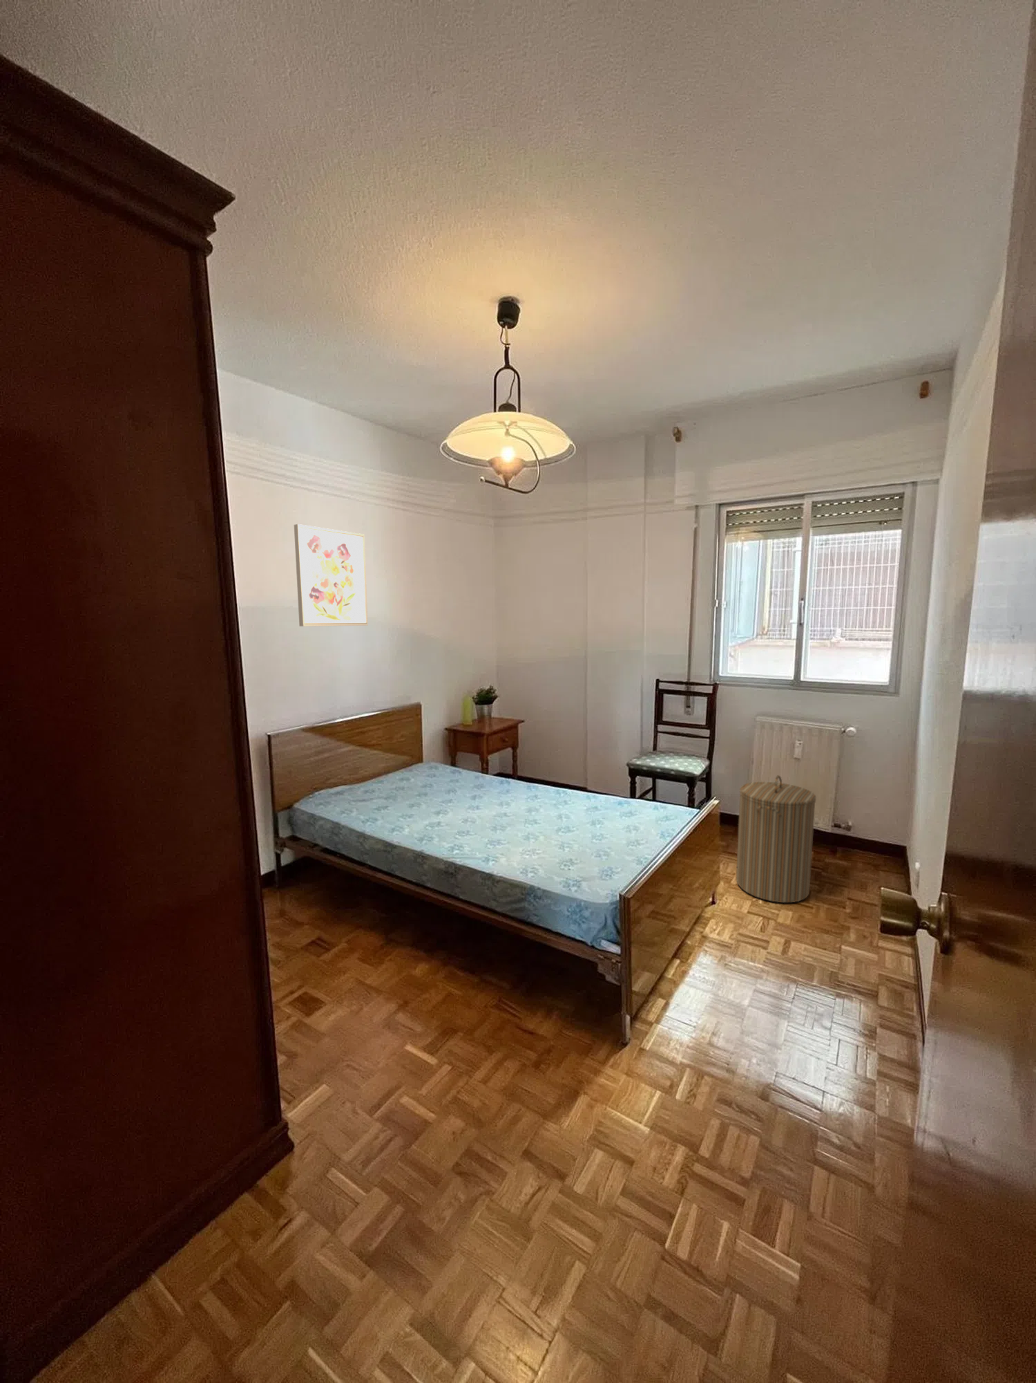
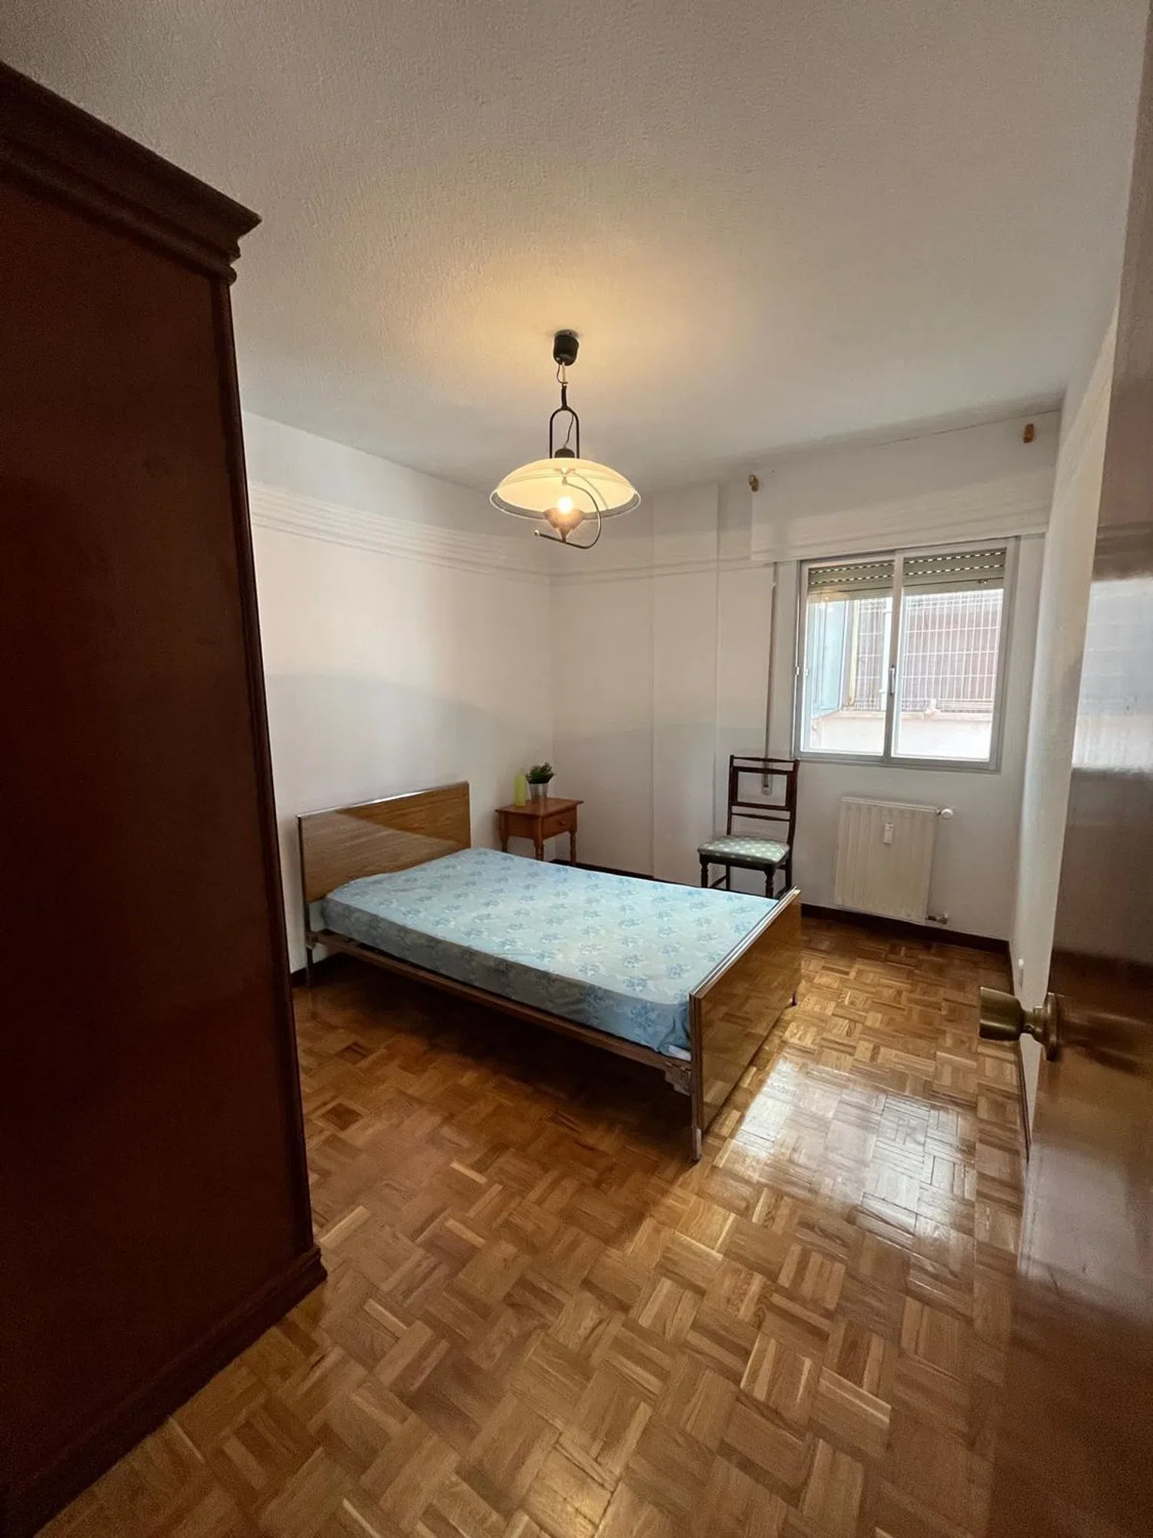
- laundry hamper [736,774,817,903]
- wall art [294,524,369,627]
